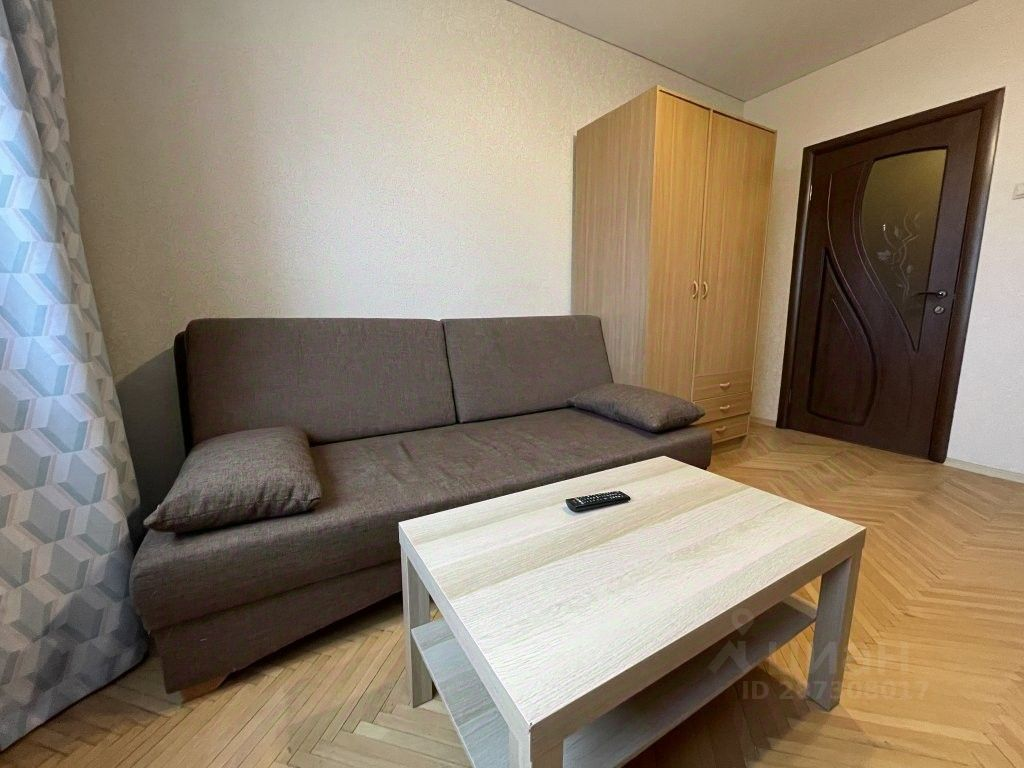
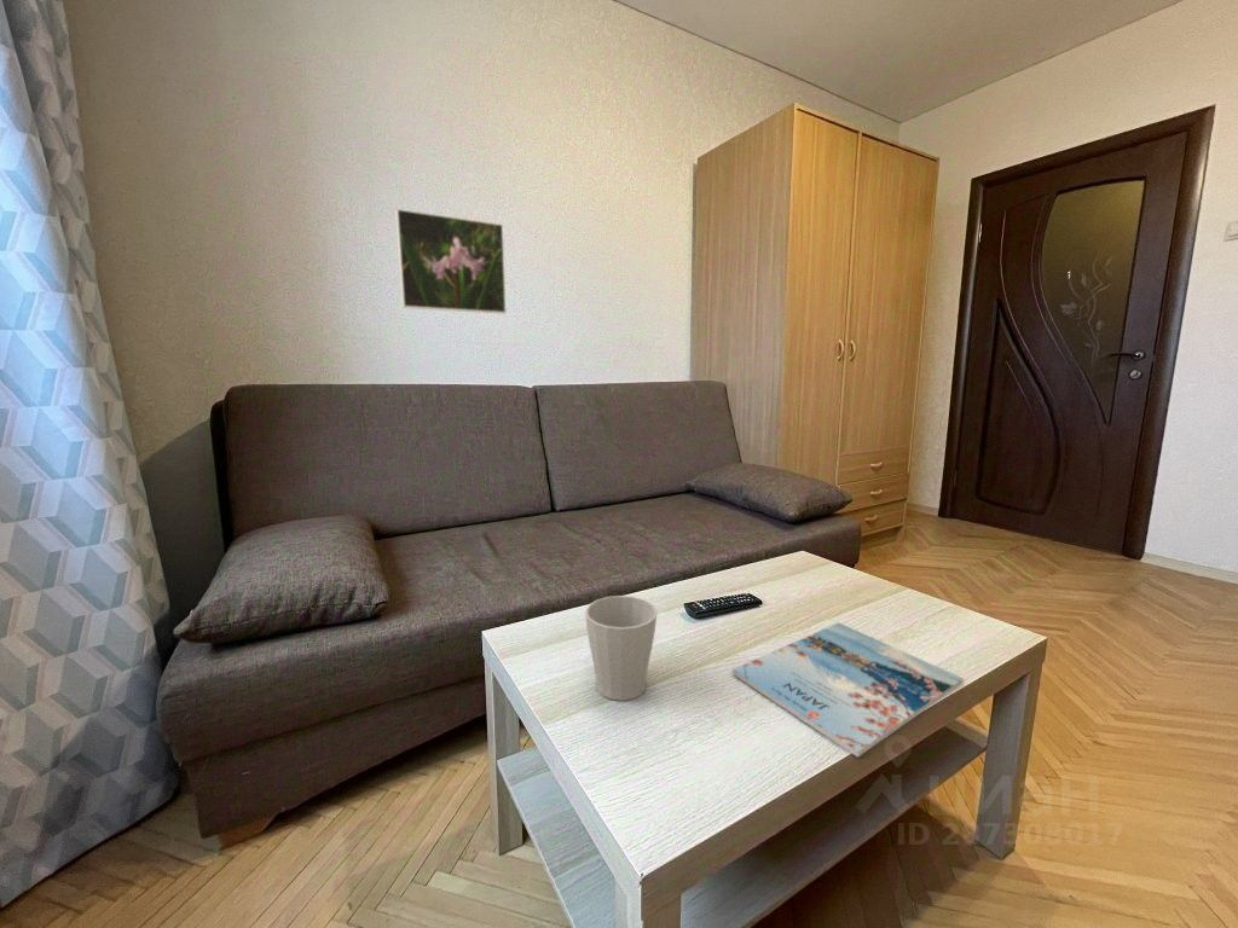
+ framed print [394,208,508,315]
+ mug [584,594,658,702]
+ magazine [730,621,965,759]
